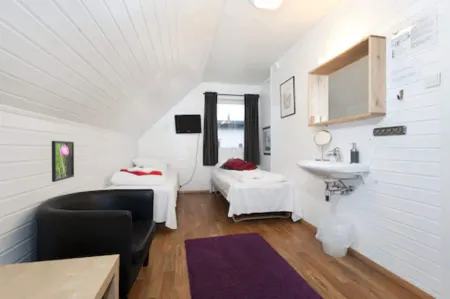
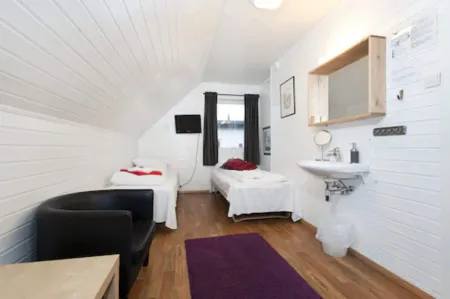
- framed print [51,140,75,183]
